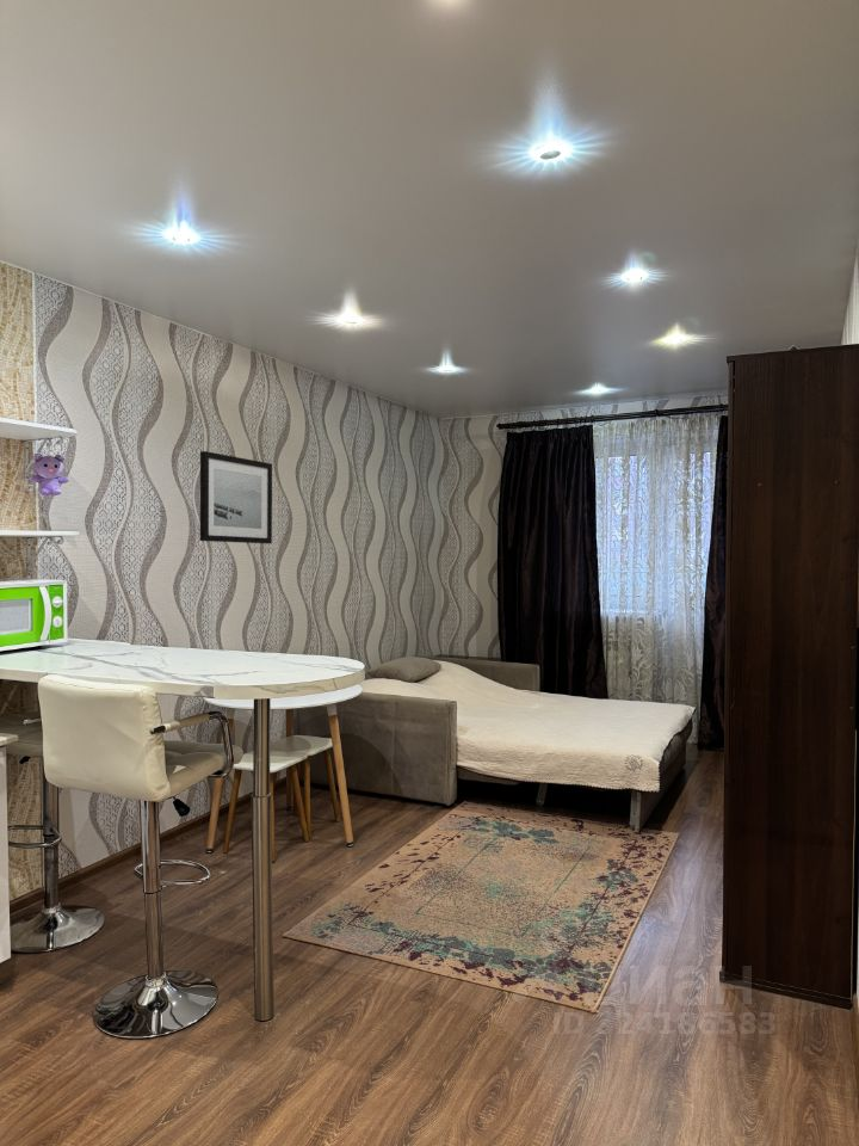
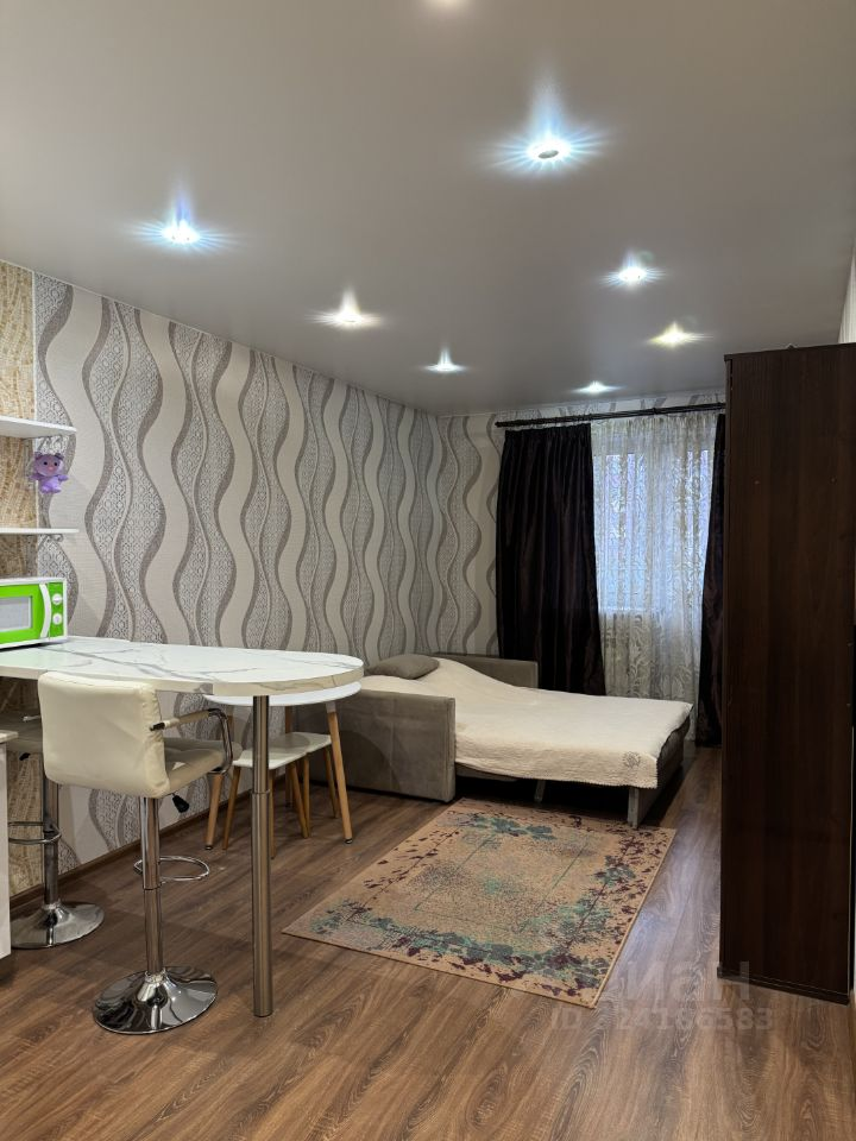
- wall art [199,450,273,544]
